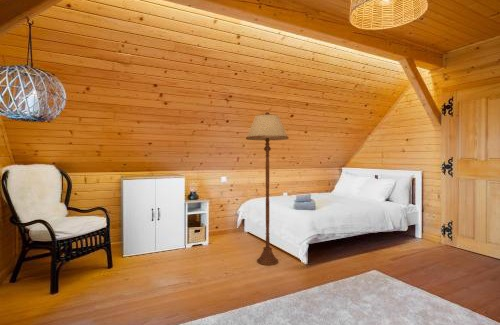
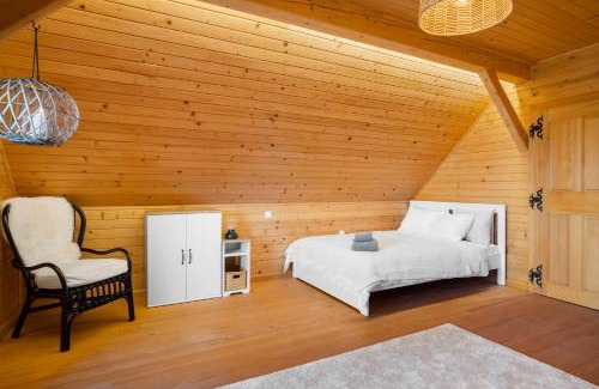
- floor lamp [245,111,290,266]
